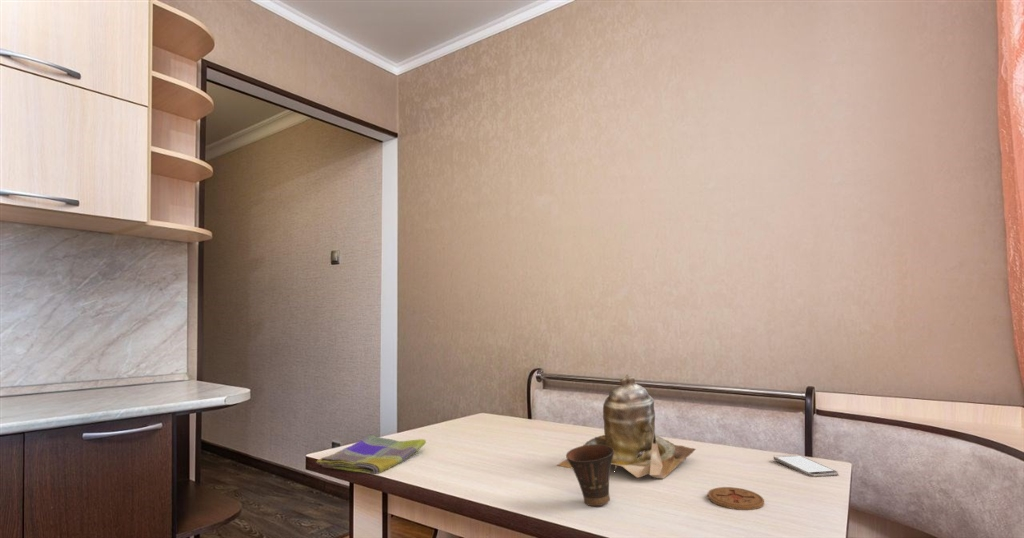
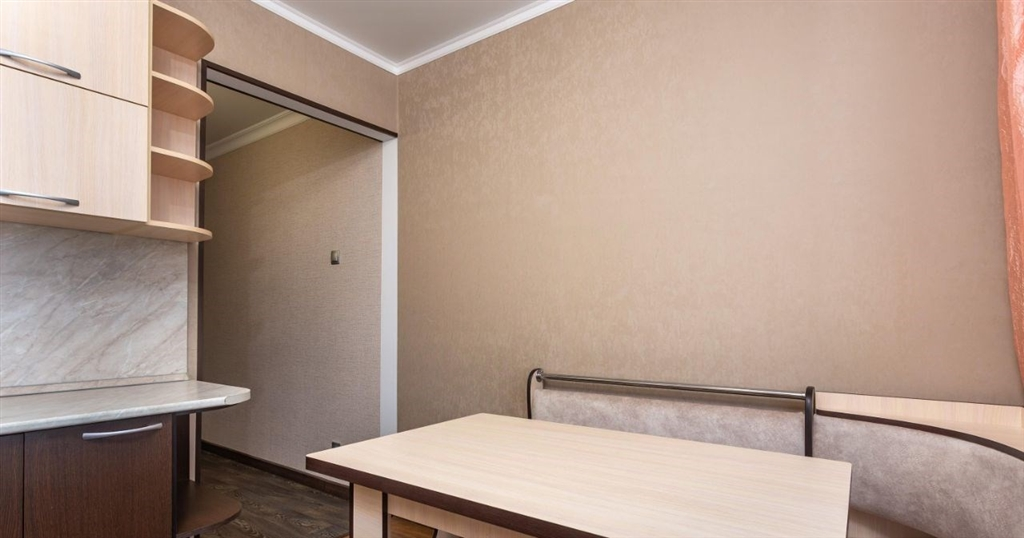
- dish towel [315,434,427,475]
- smartphone [773,453,839,478]
- cup [565,445,614,507]
- teapot [557,373,697,480]
- coaster [707,486,765,511]
